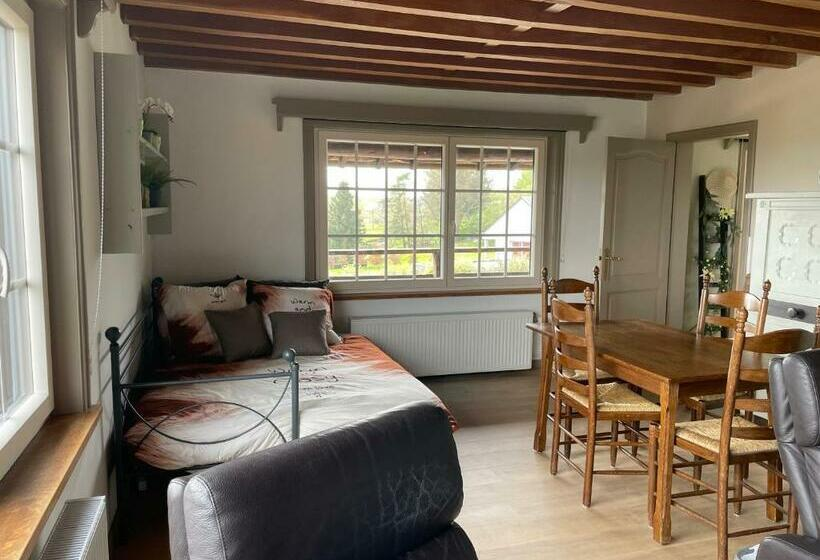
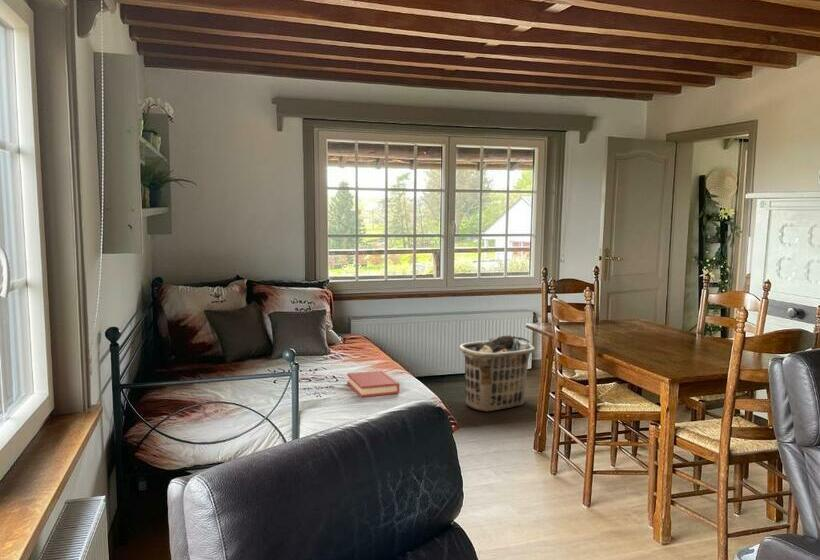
+ clothes hamper [458,334,536,412]
+ hardback book [346,370,400,398]
